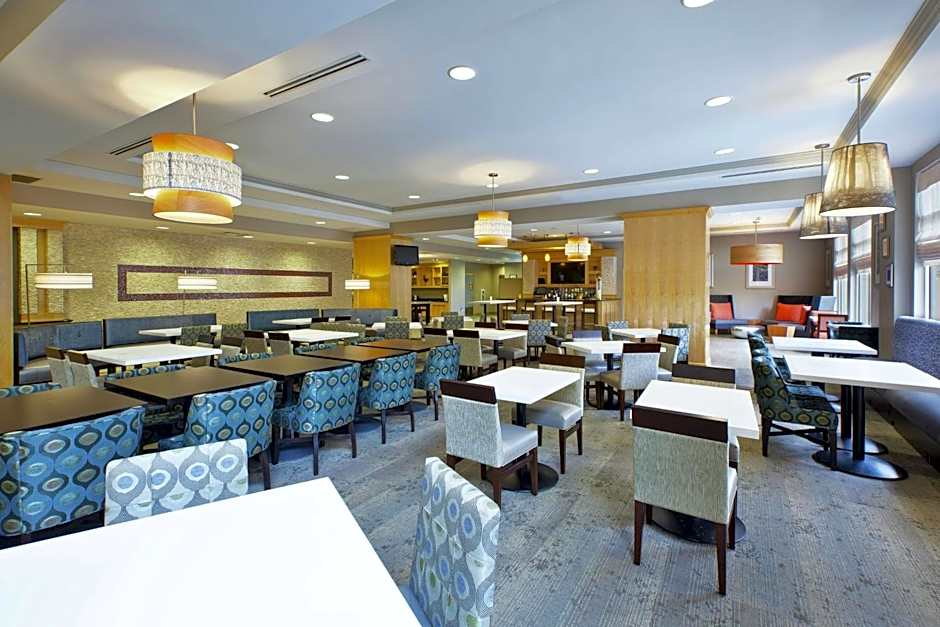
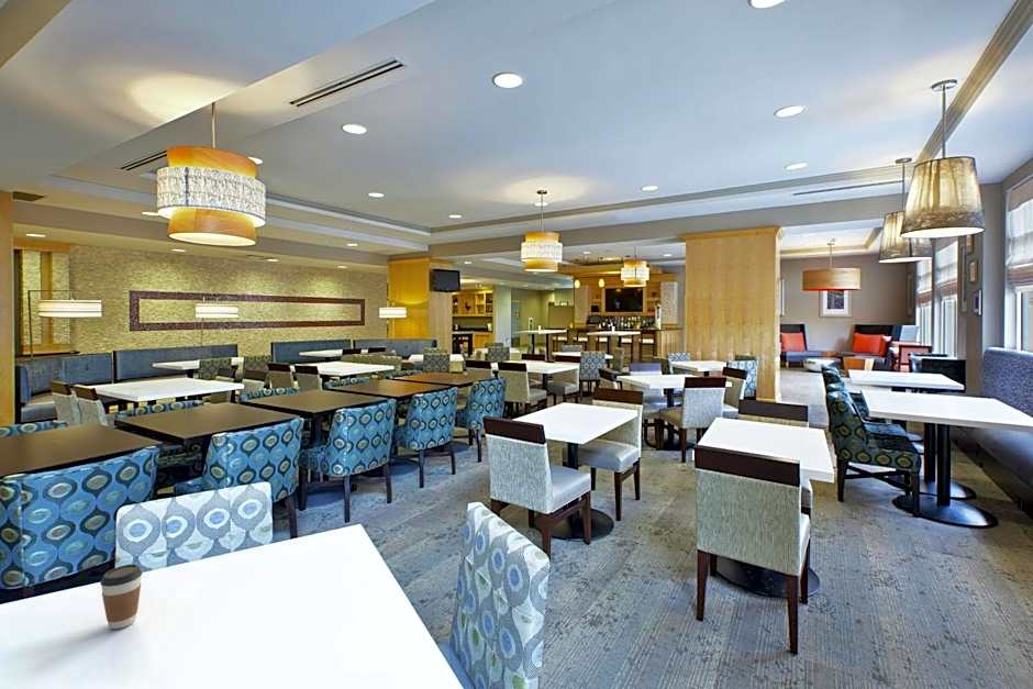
+ coffee cup [99,563,143,630]
